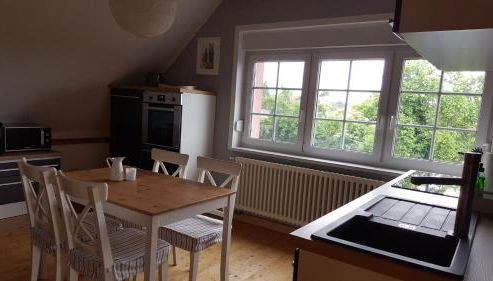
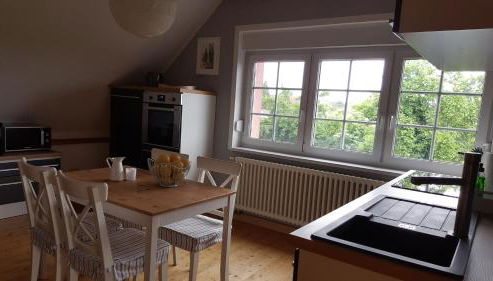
+ fruit basket [147,152,193,188]
